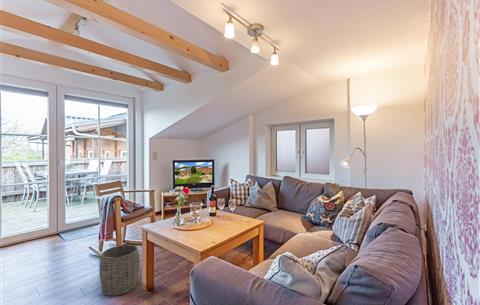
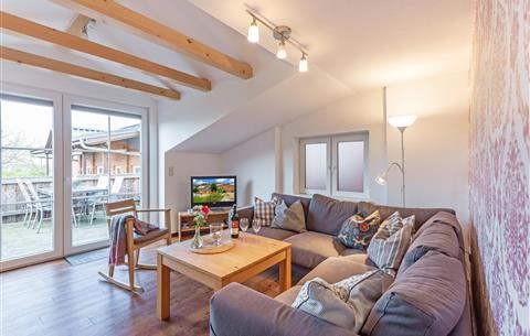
- woven basket [99,244,141,297]
